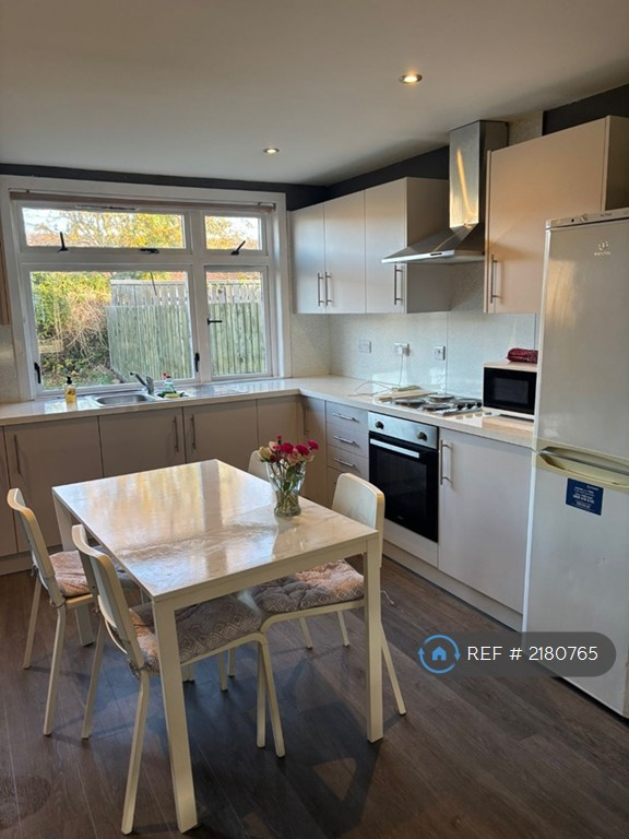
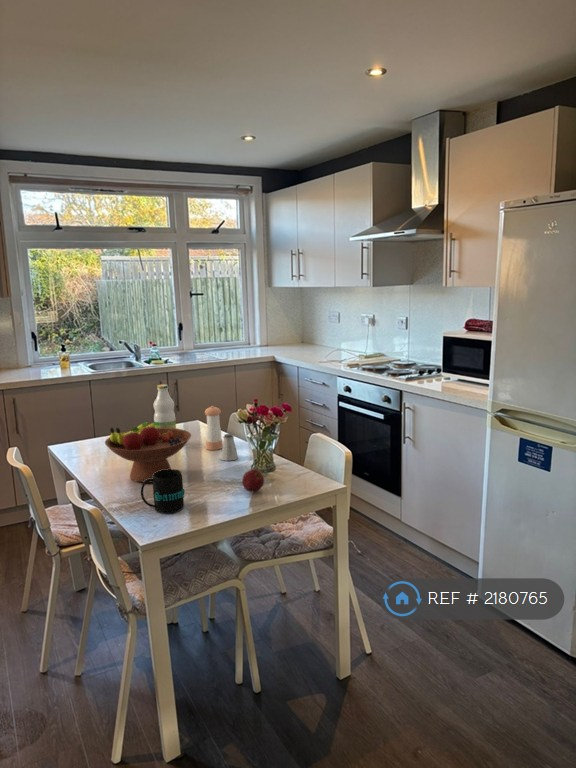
+ bottle [153,383,177,428]
+ pepper shaker [204,405,223,451]
+ apple [241,468,265,493]
+ saltshaker [220,433,239,462]
+ mug [140,468,185,514]
+ fruit bowl [104,421,192,484]
